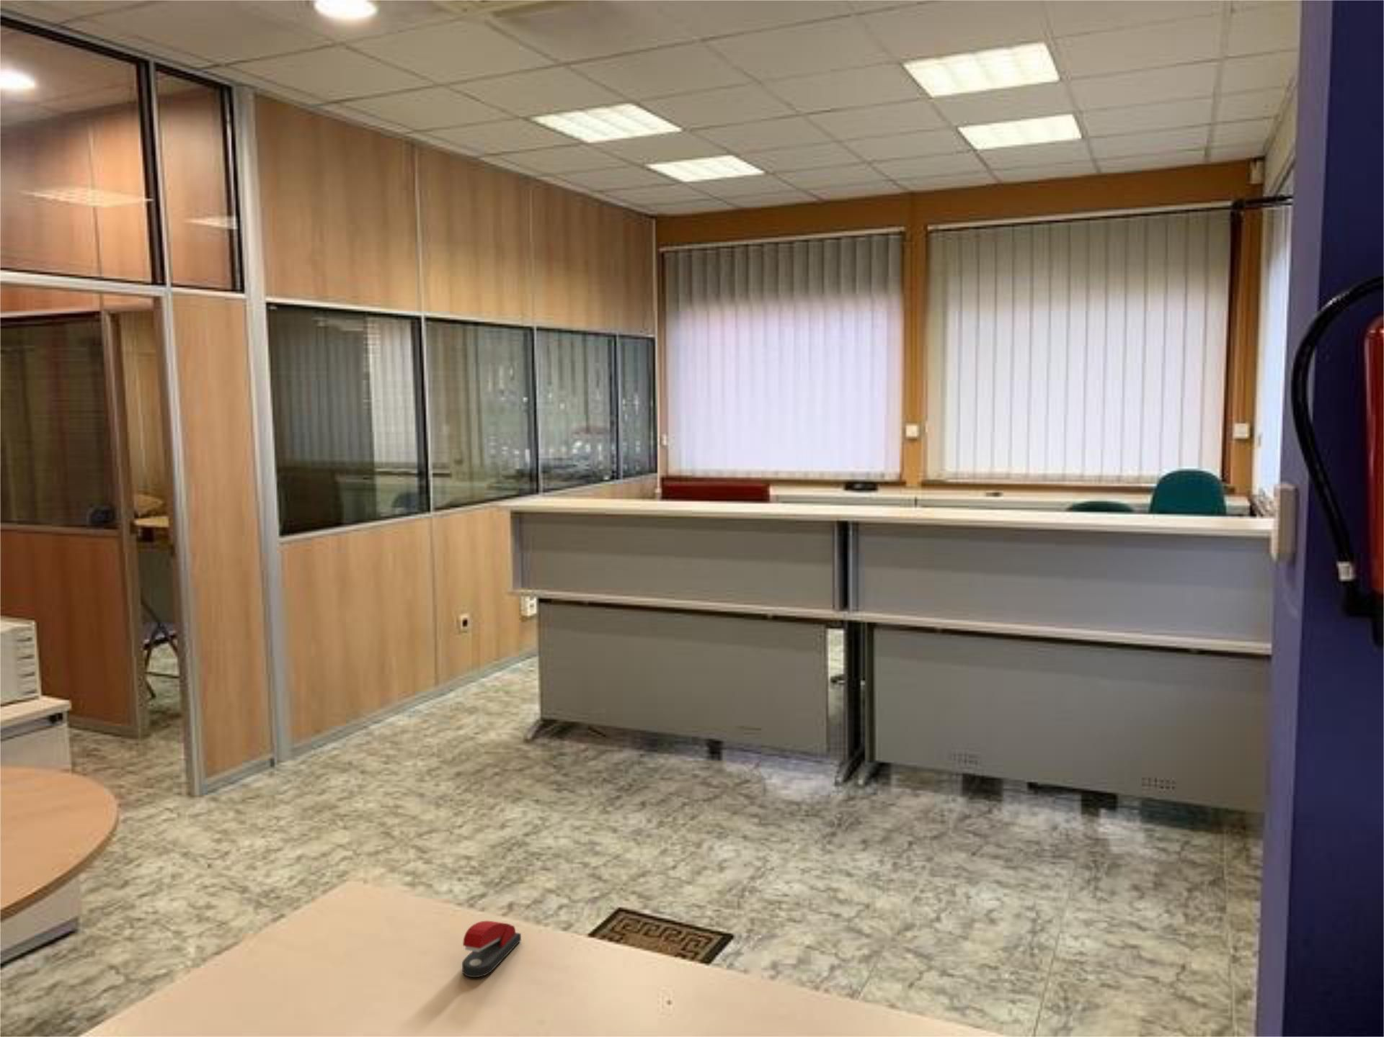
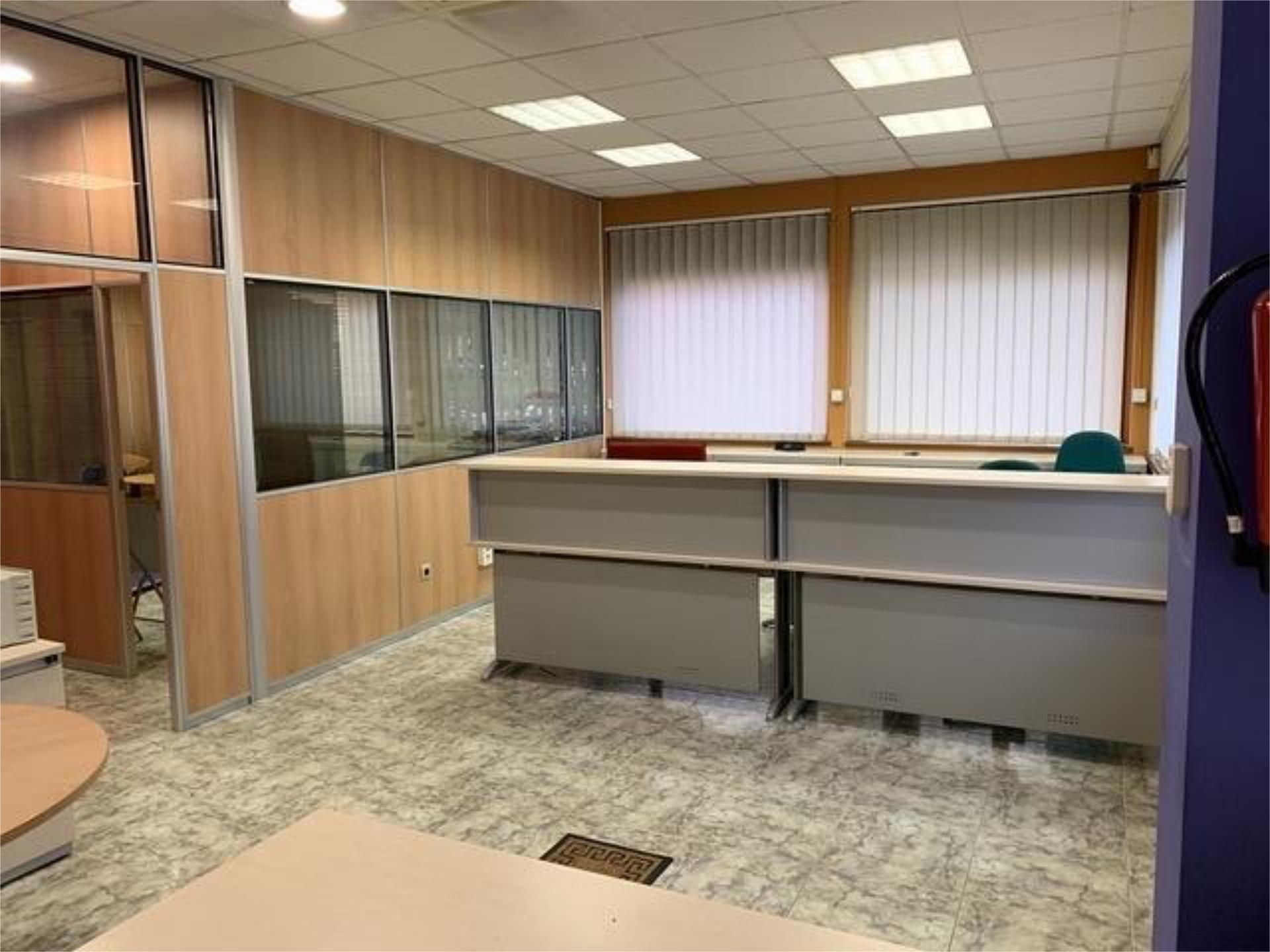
- stapler [461,920,522,978]
